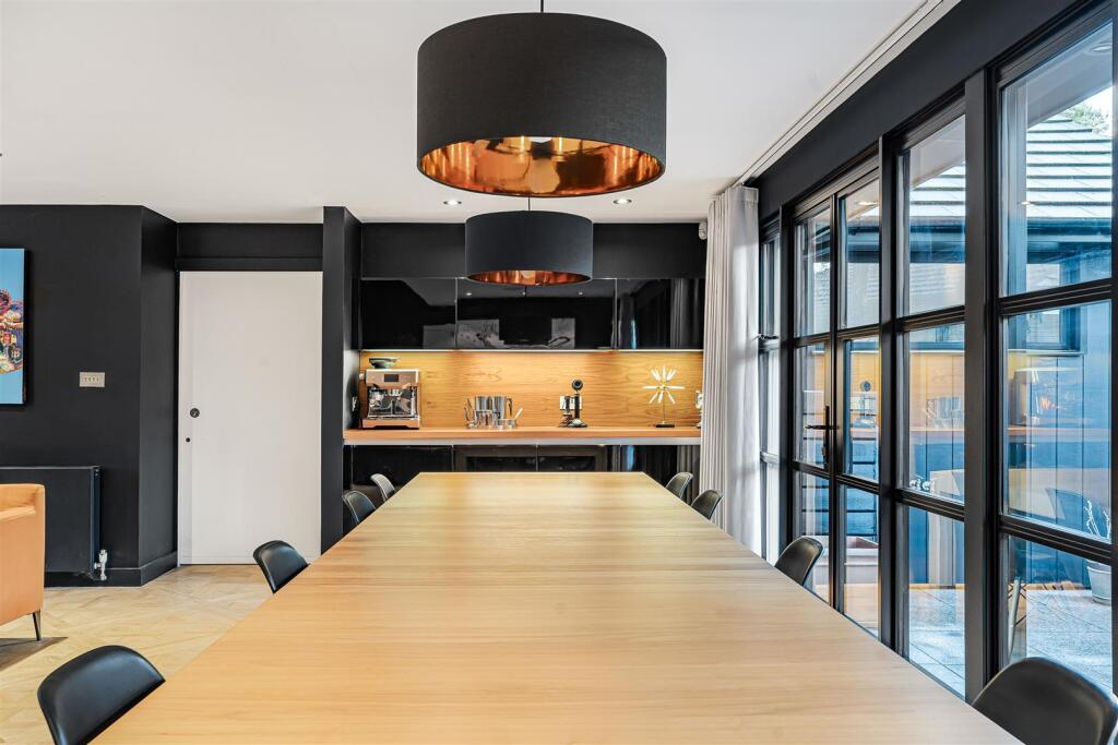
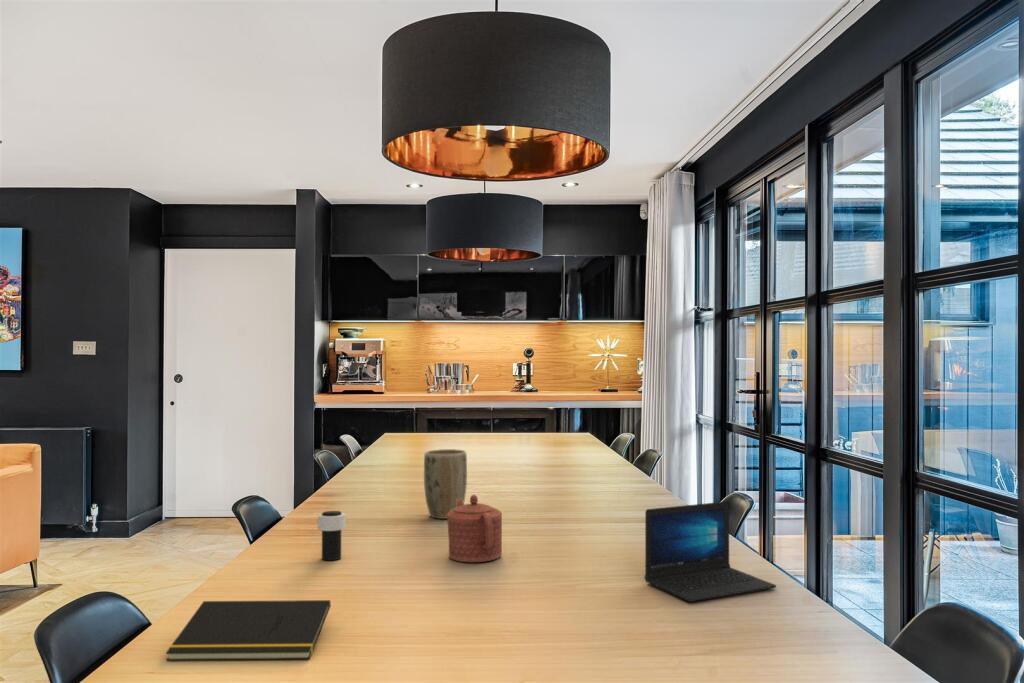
+ plant pot [423,448,468,520]
+ teapot [446,494,503,563]
+ laptop [644,500,777,603]
+ notepad [165,599,332,662]
+ cup [317,510,347,561]
